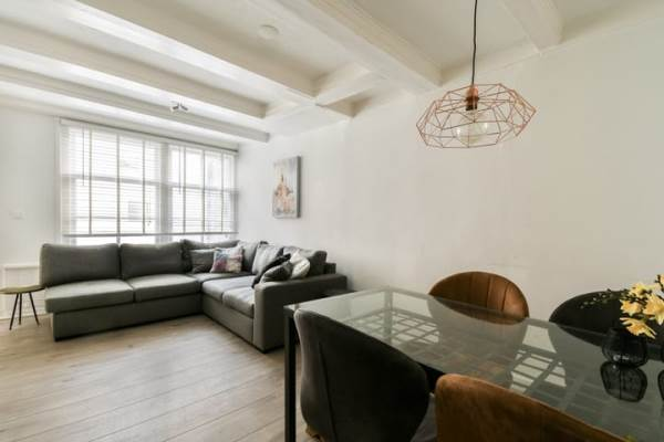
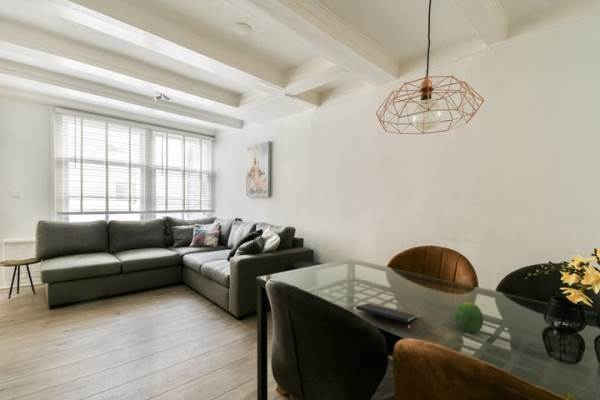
+ fruit [454,300,484,334]
+ notepad [355,302,418,332]
